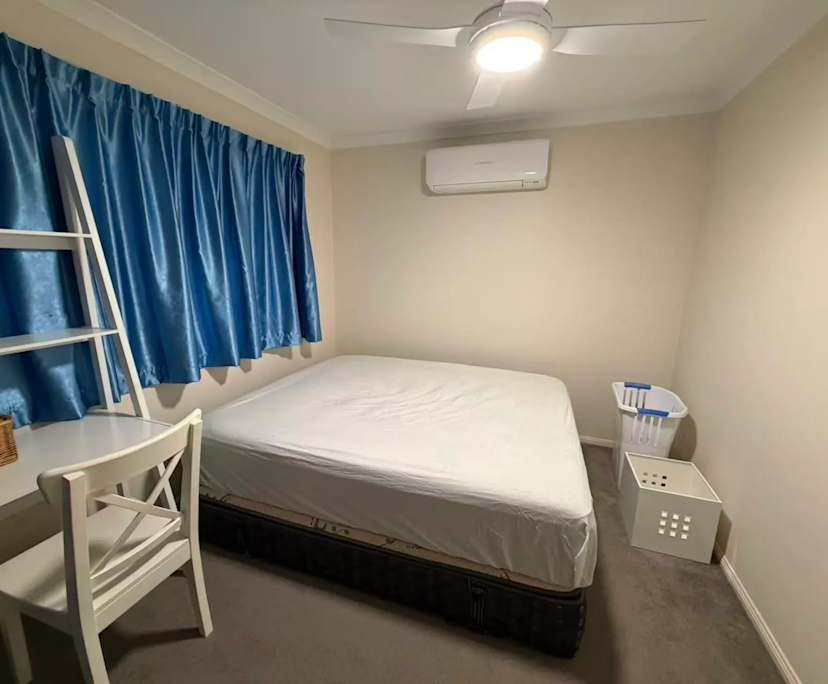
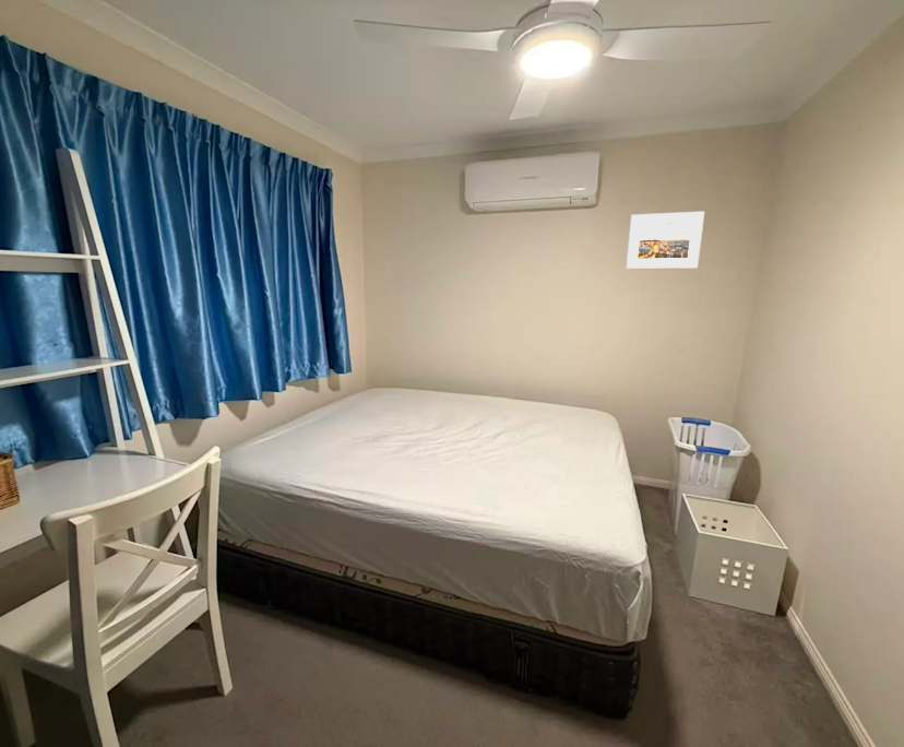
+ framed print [626,211,705,270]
